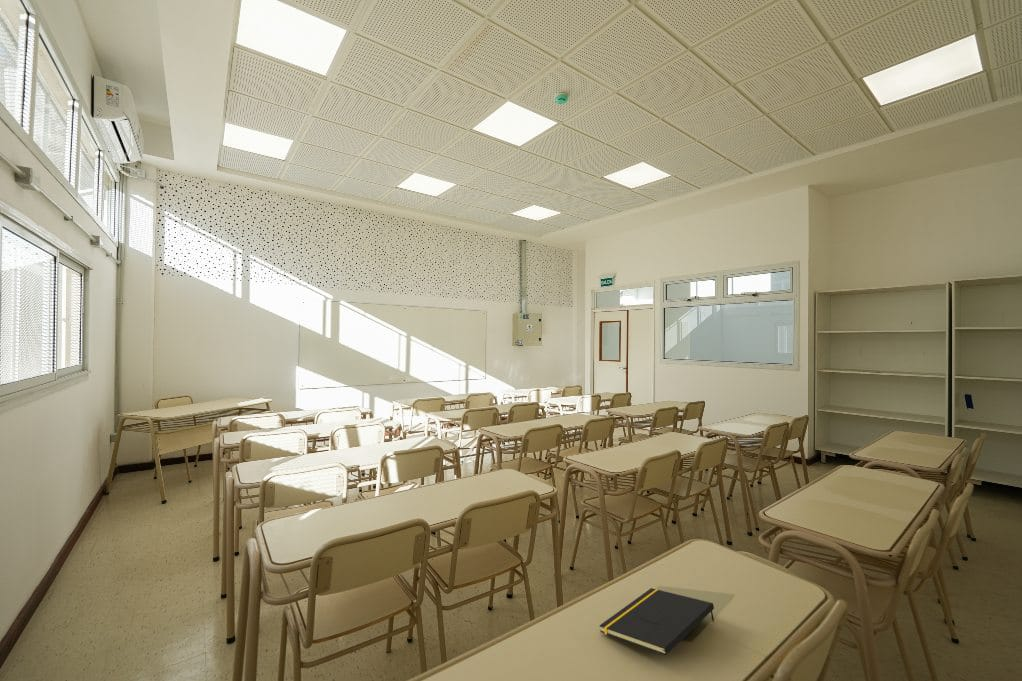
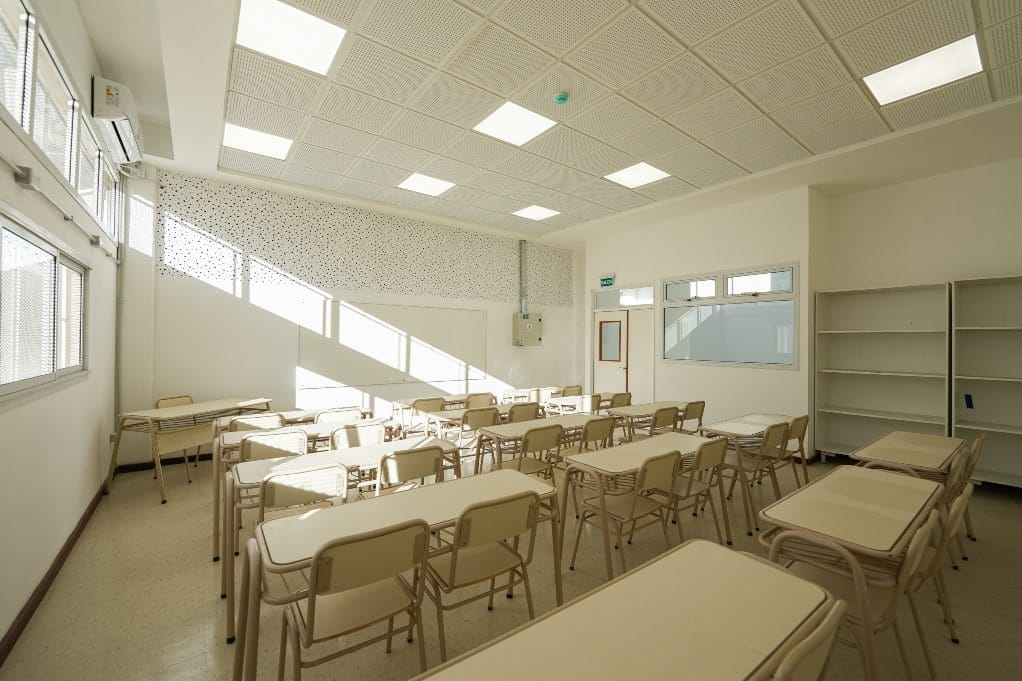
- notepad [598,587,715,656]
